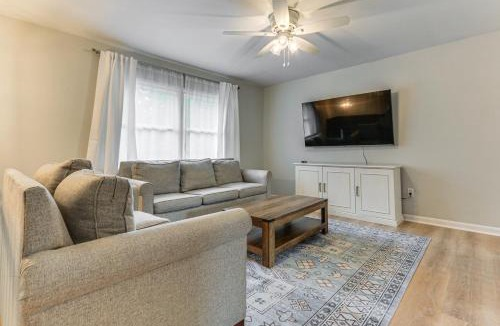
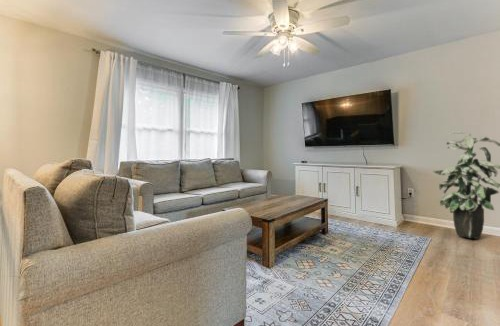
+ indoor plant [431,130,500,240]
